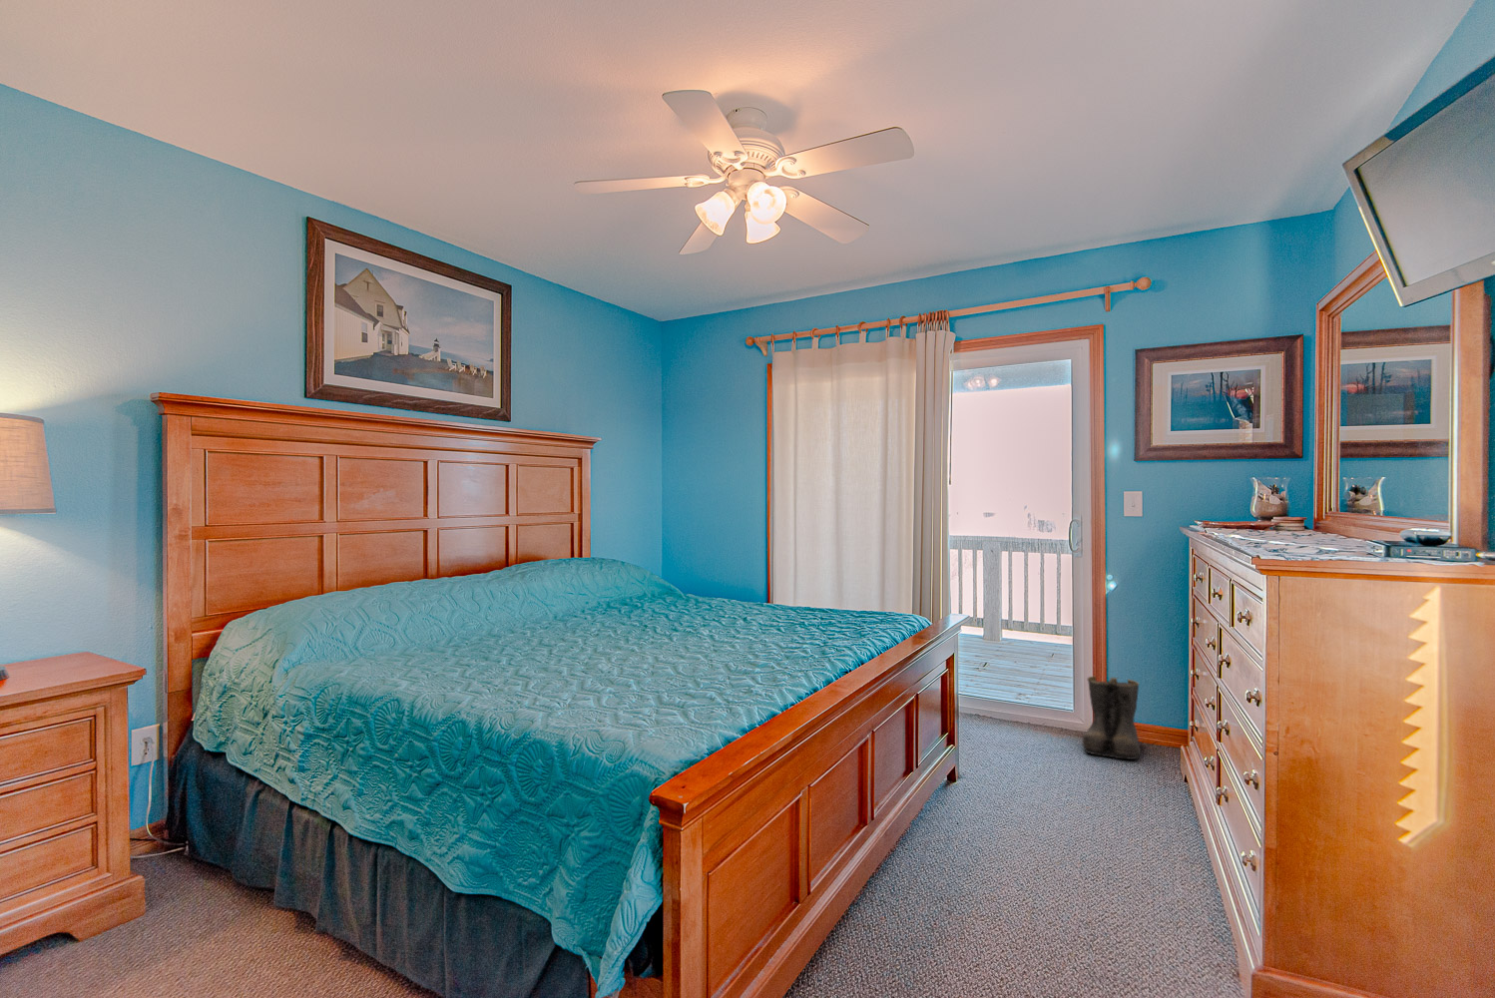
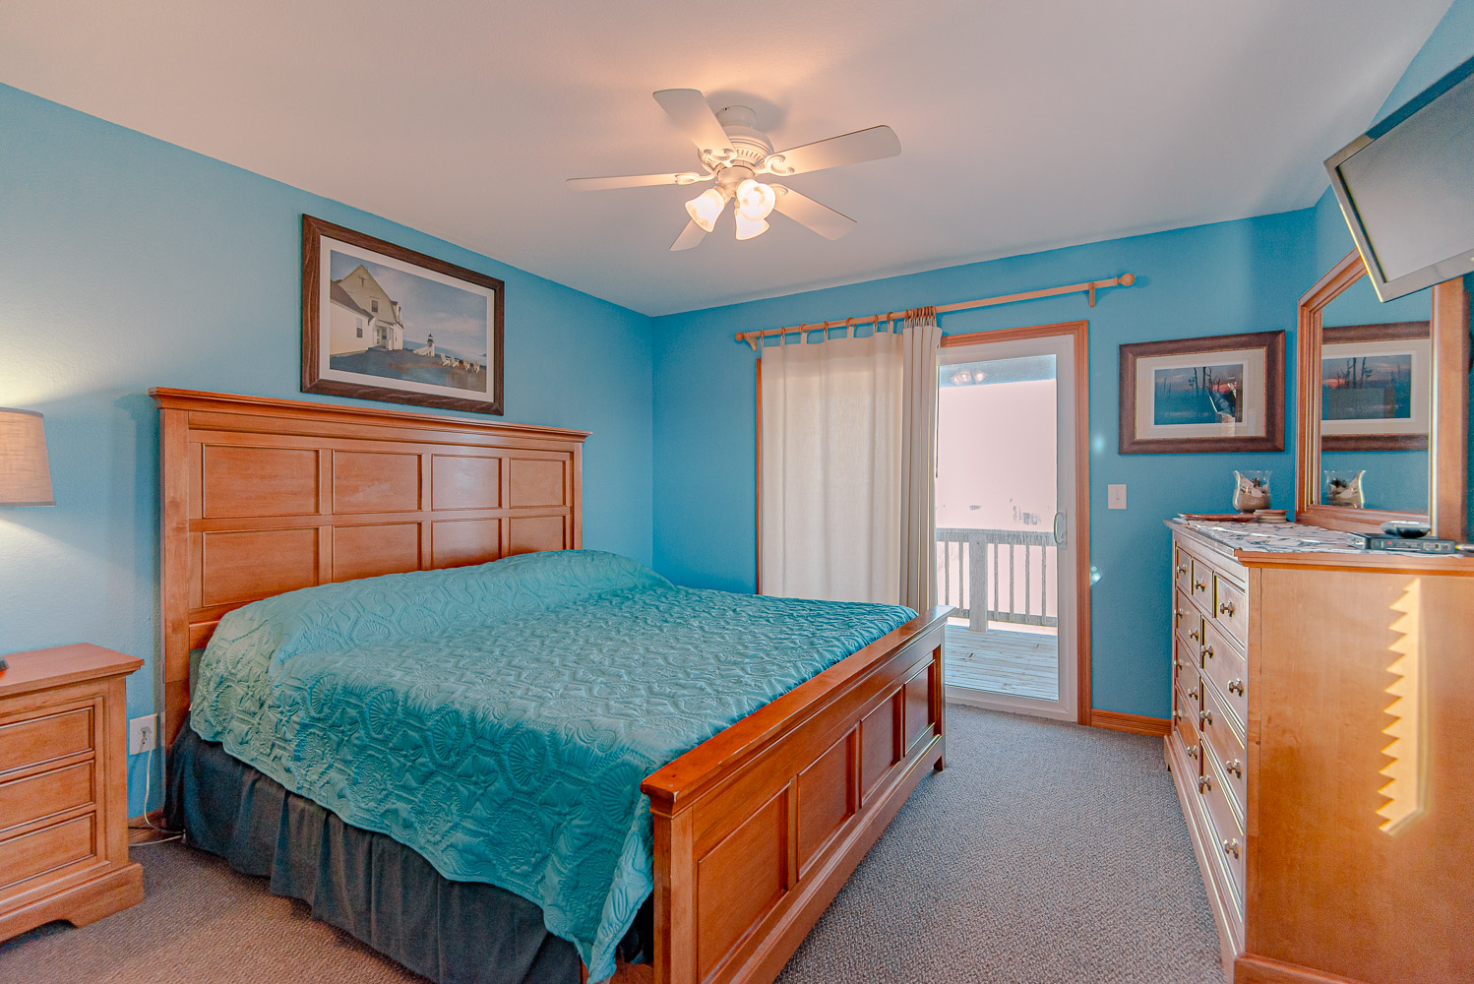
- boots [1081,675,1142,761]
